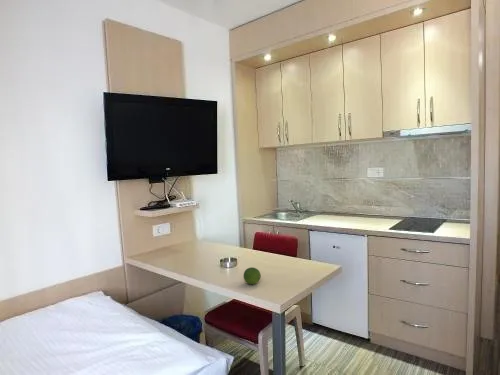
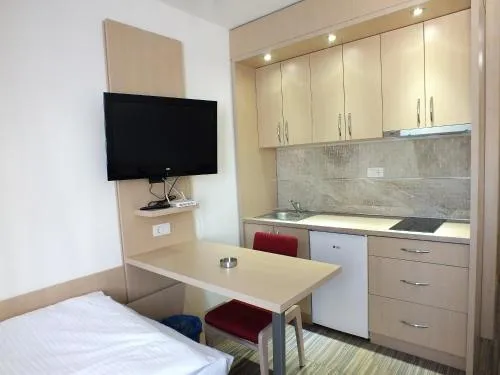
- fruit [242,266,262,285]
